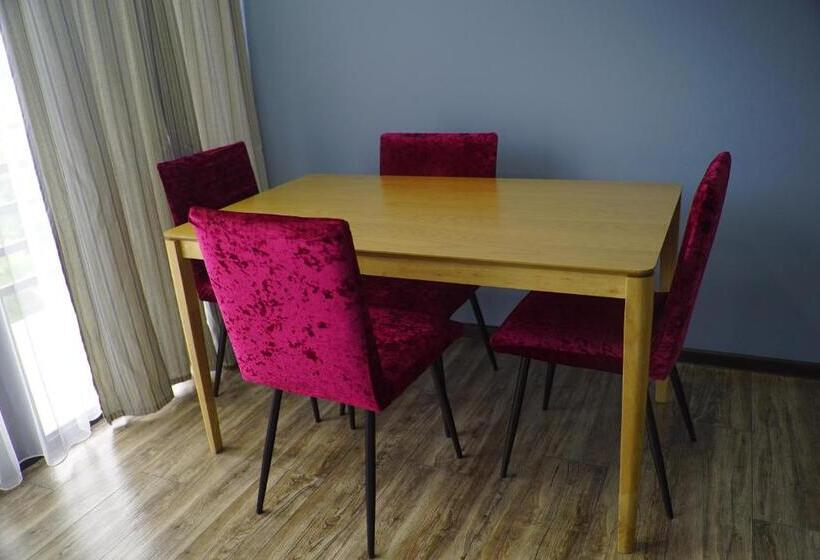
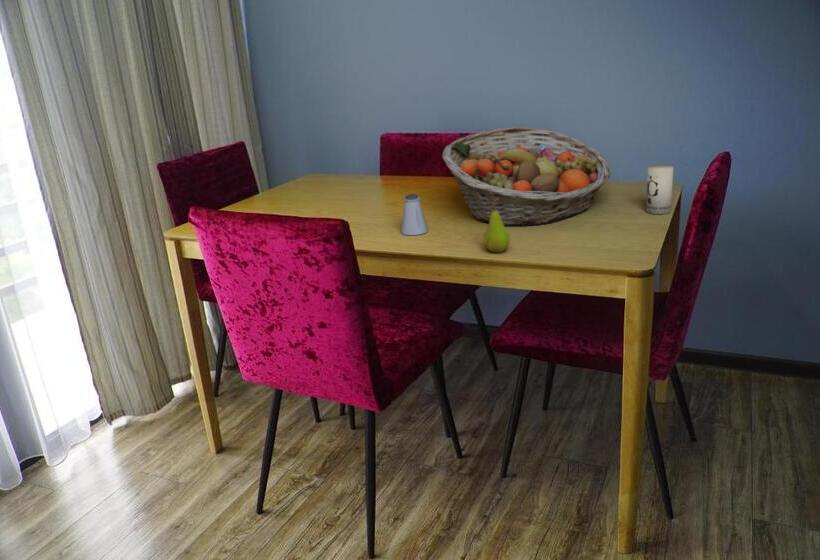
+ fruit basket [441,126,612,227]
+ saltshaker [400,193,429,236]
+ candle [645,164,674,215]
+ fruit [483,204,511,253]
